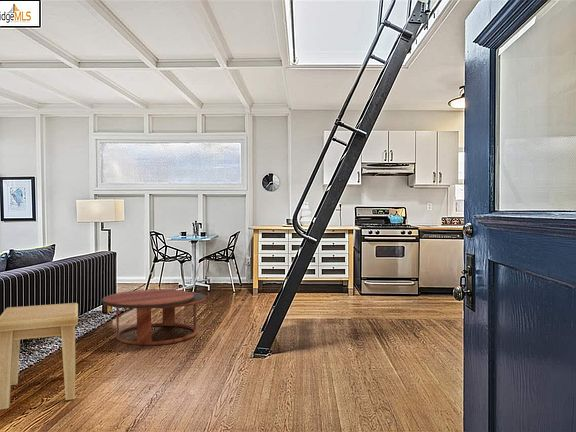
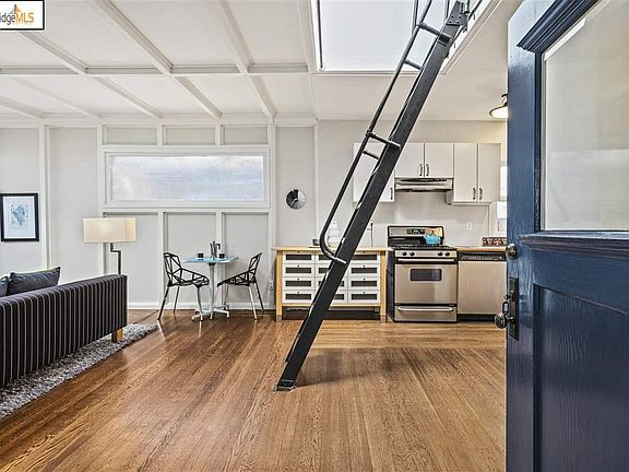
- side table [0,302,79,410]
- coffee table [101,289,207,346]
